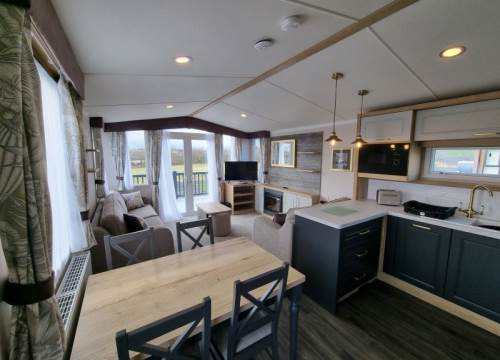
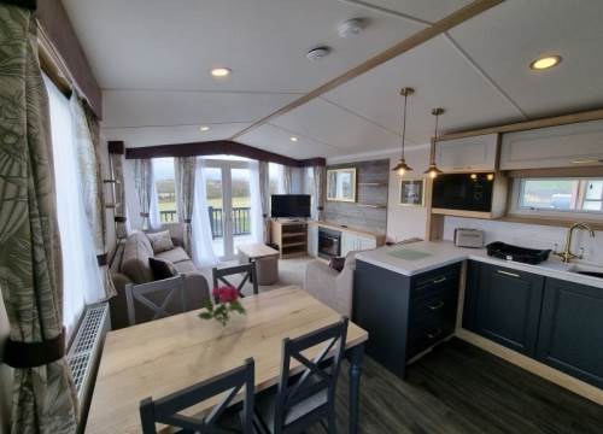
+ flower [197,283,250,329]
